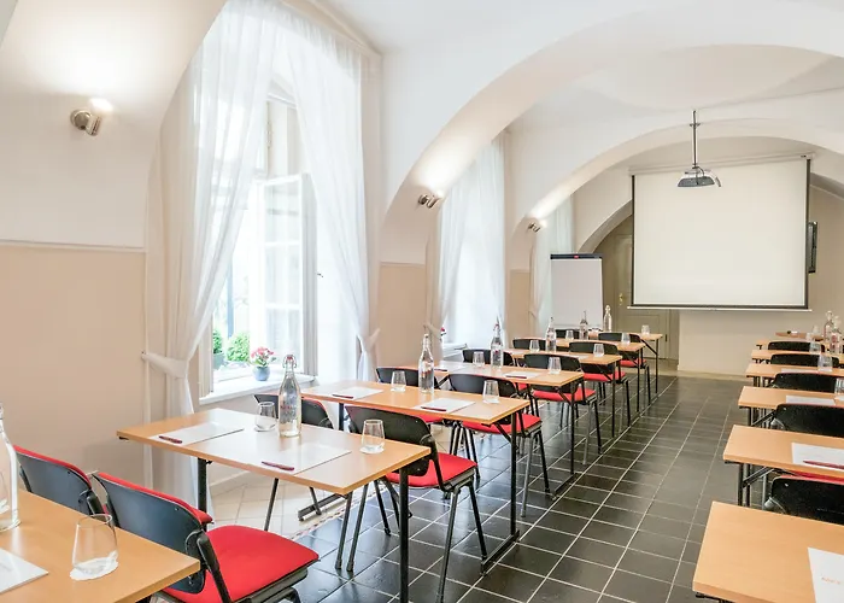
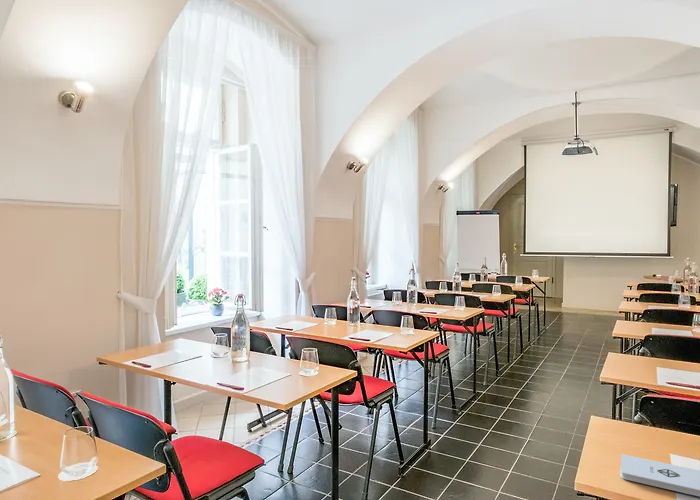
+ notepad [619,453,700,498]
